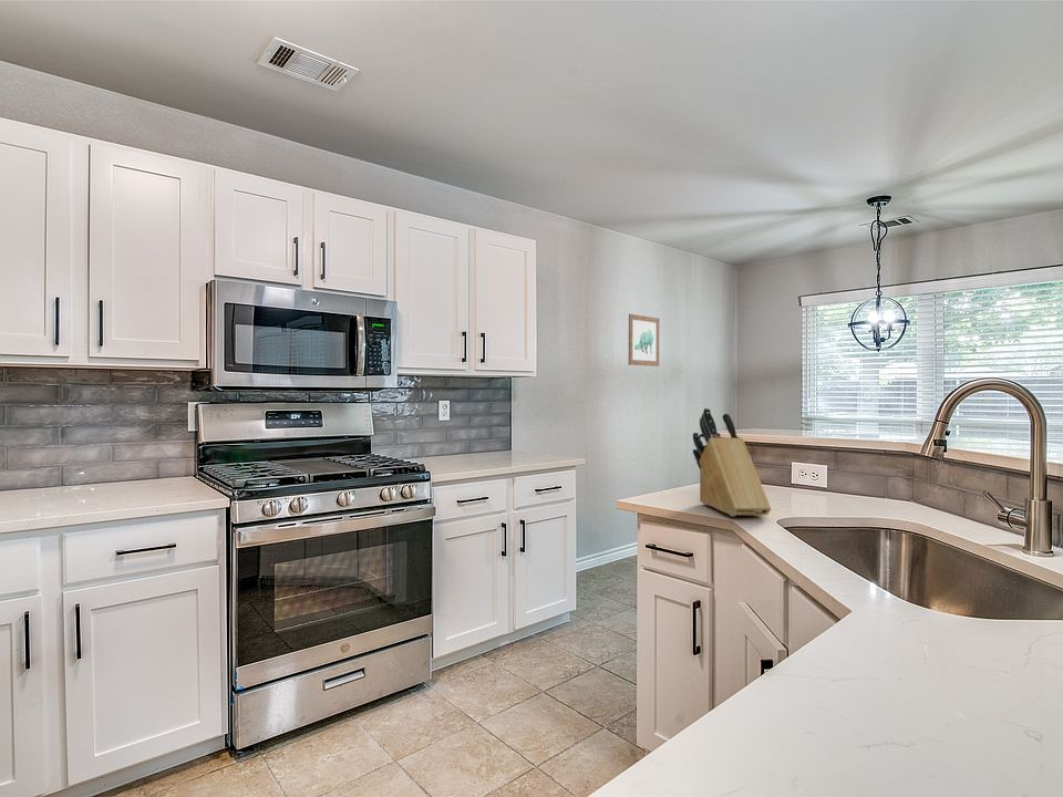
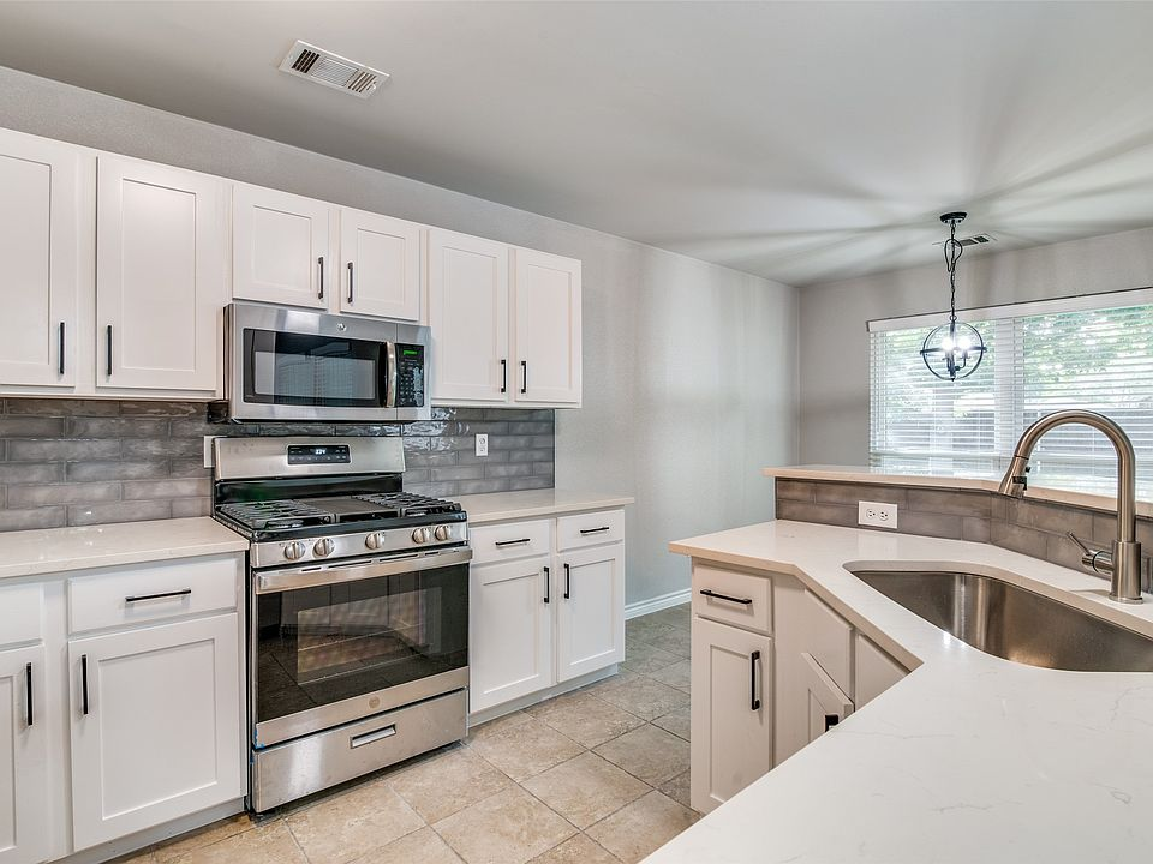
- wall art [628,313,660,368]
- knife block [692,407,772,517]
